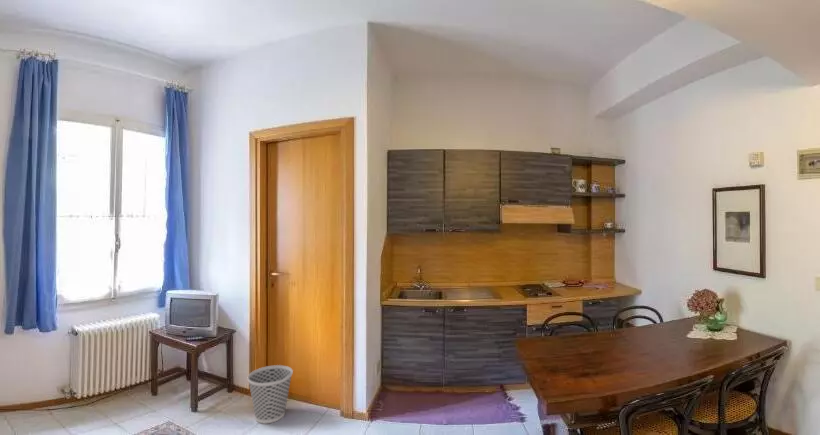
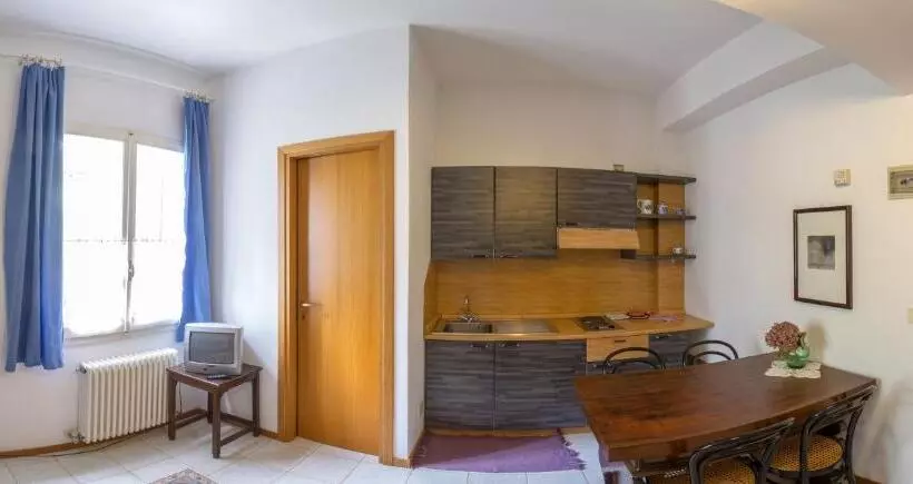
- wastebasket [246,364,294,424]
